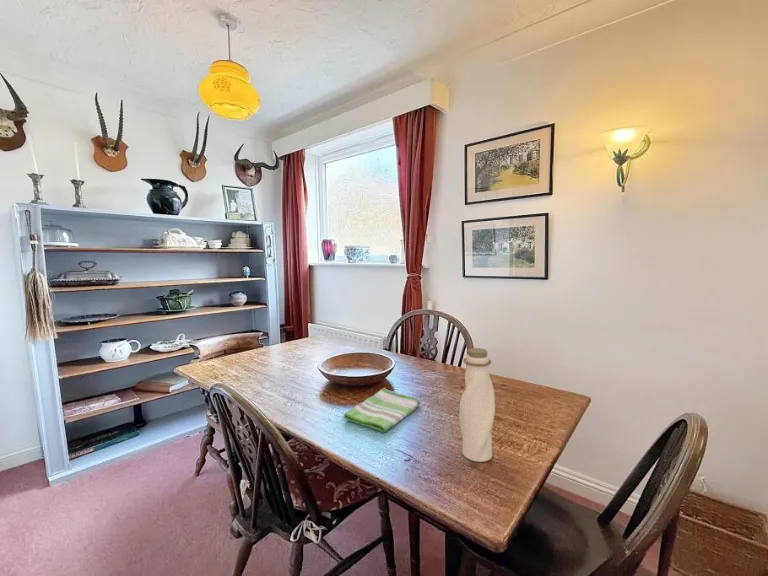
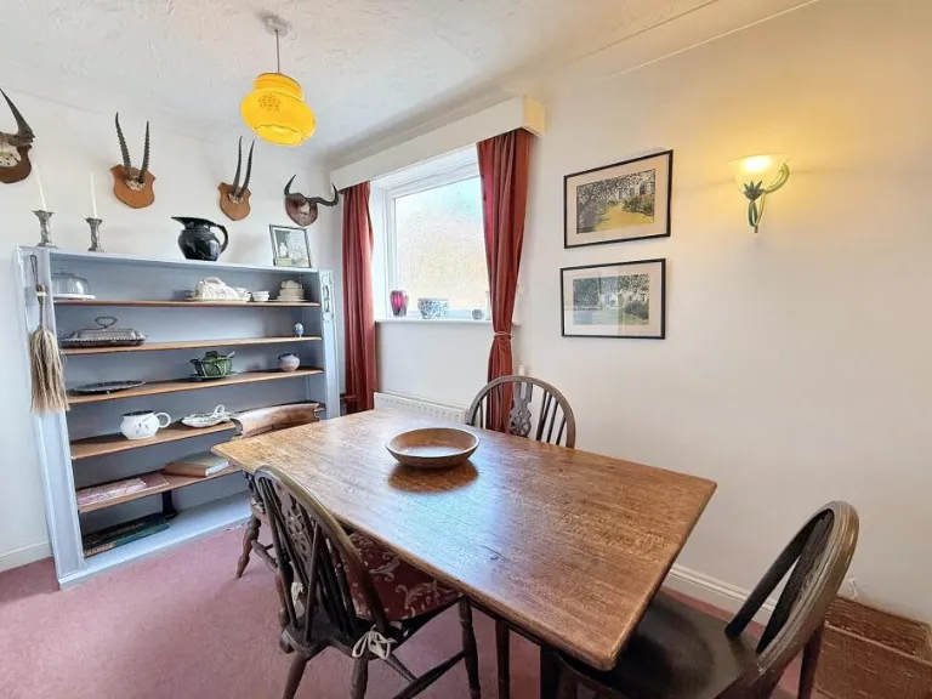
- water bottle [458,347,496,463]
- dish towel [342,387,421,434]
